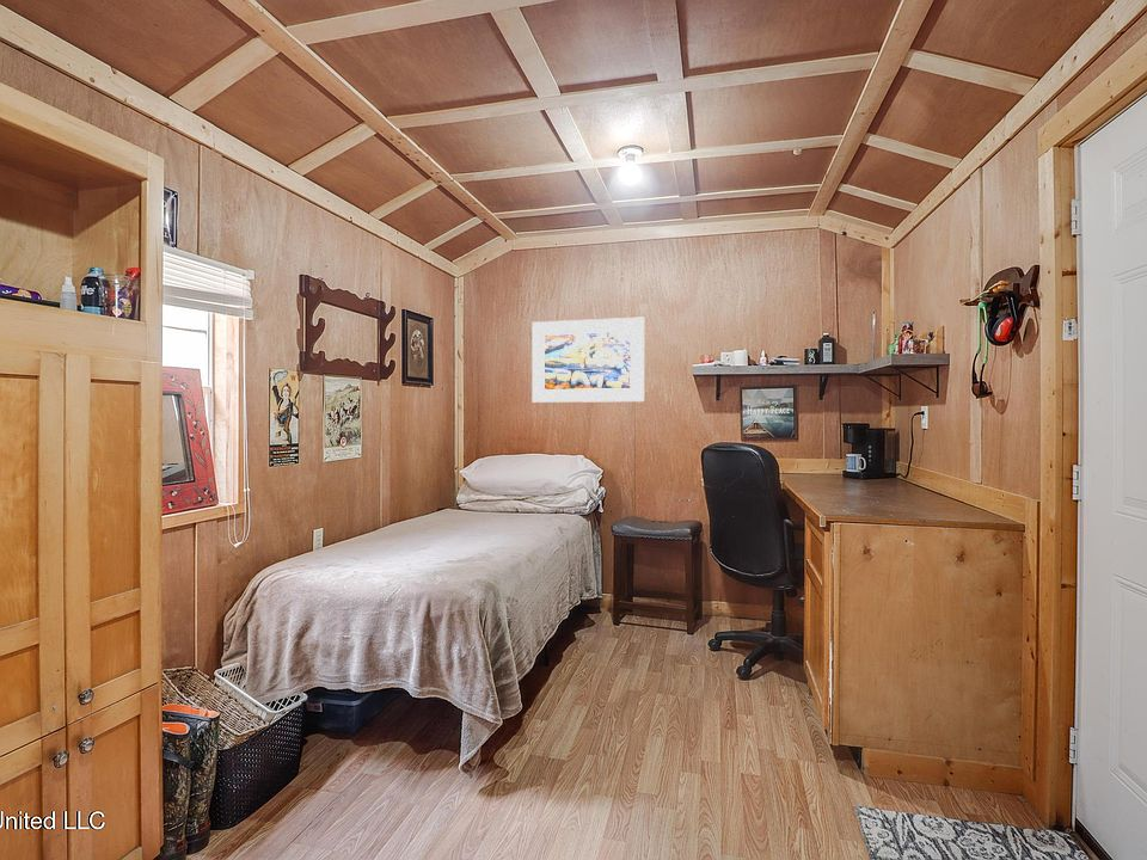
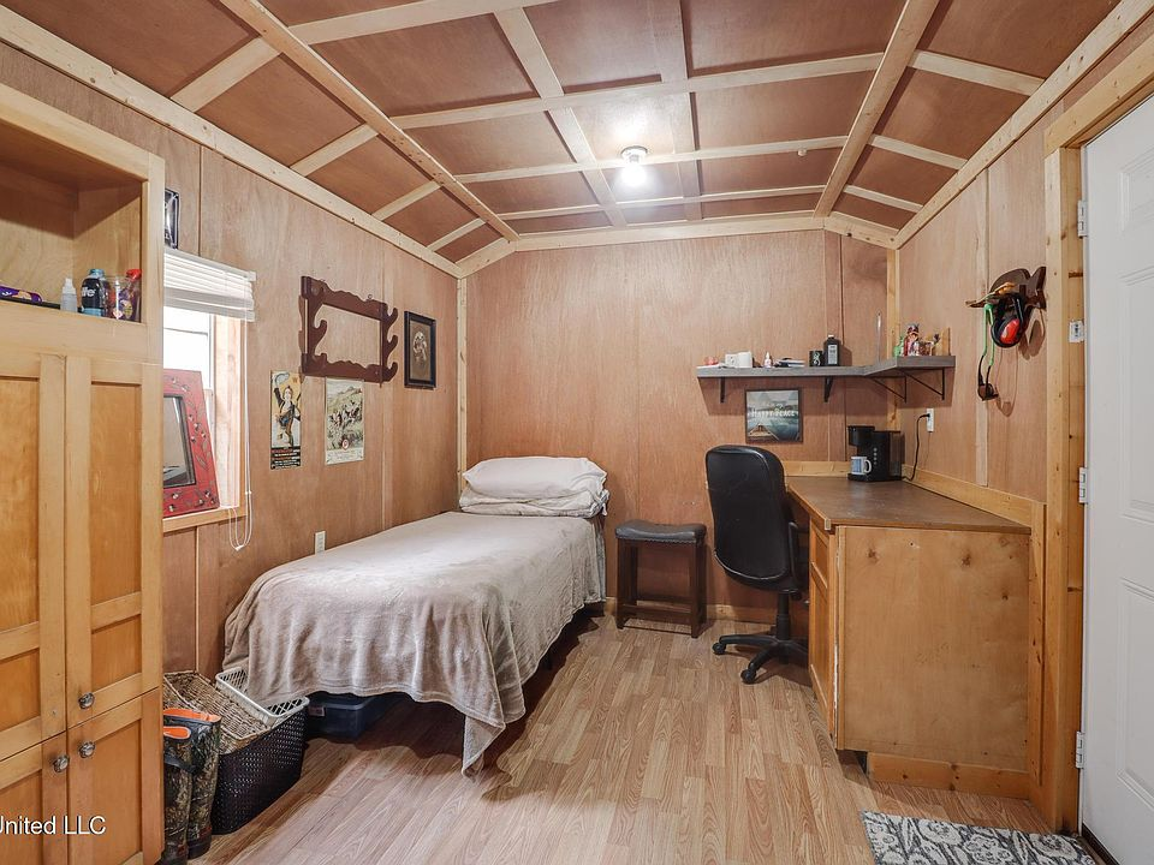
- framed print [530,317,645,404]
